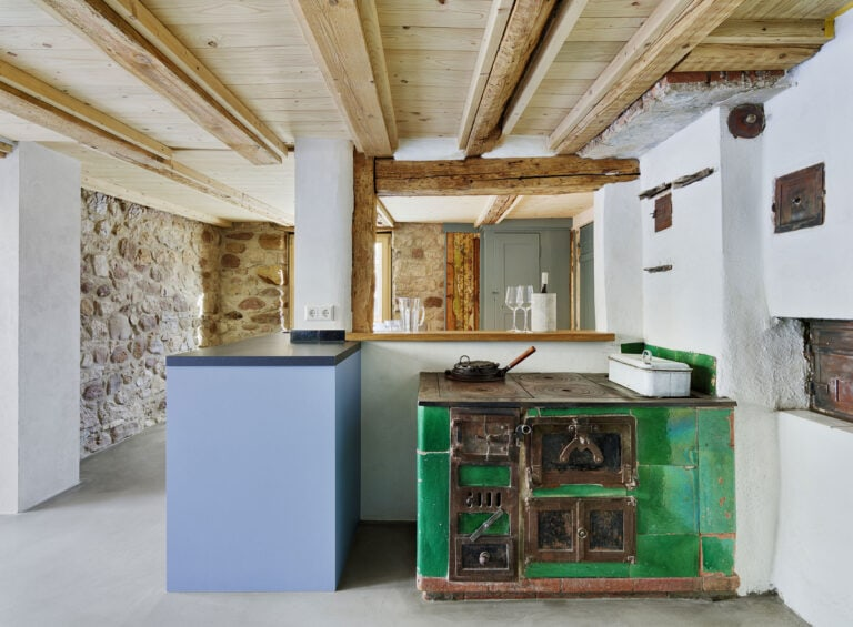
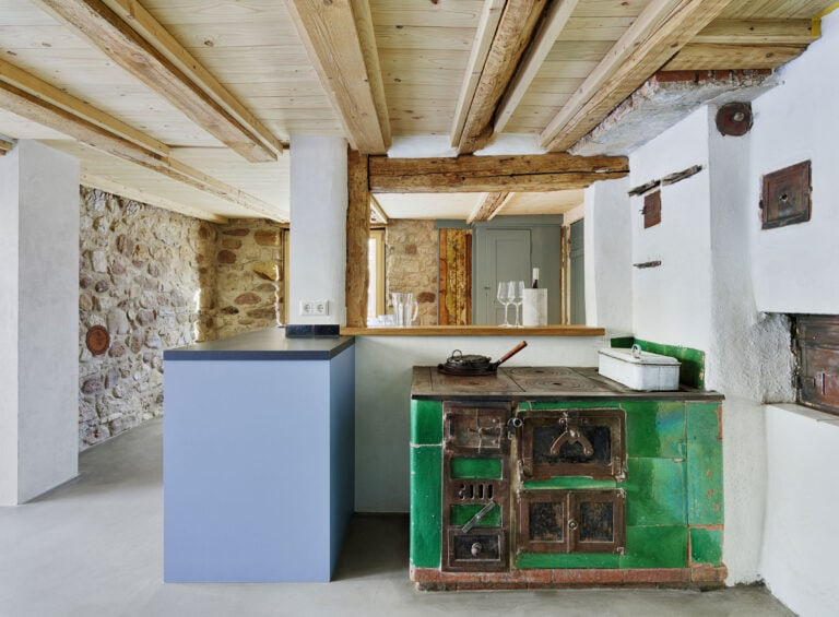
+ decorative plate [84,324,111,356]
